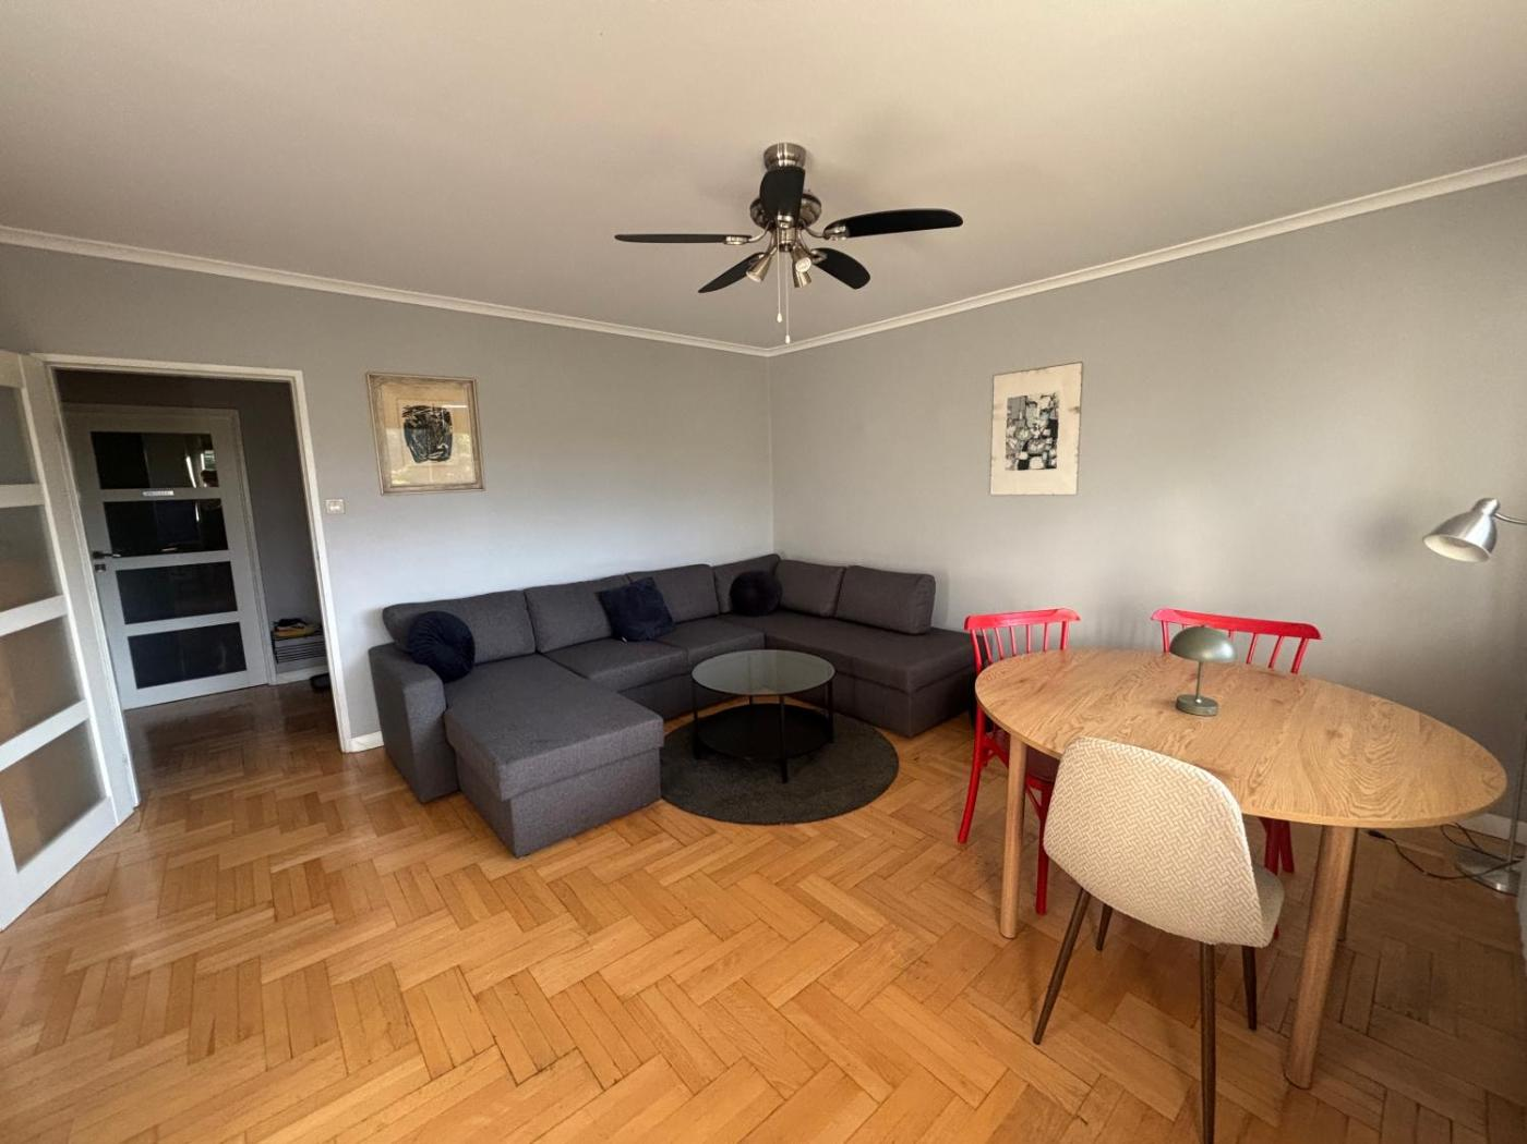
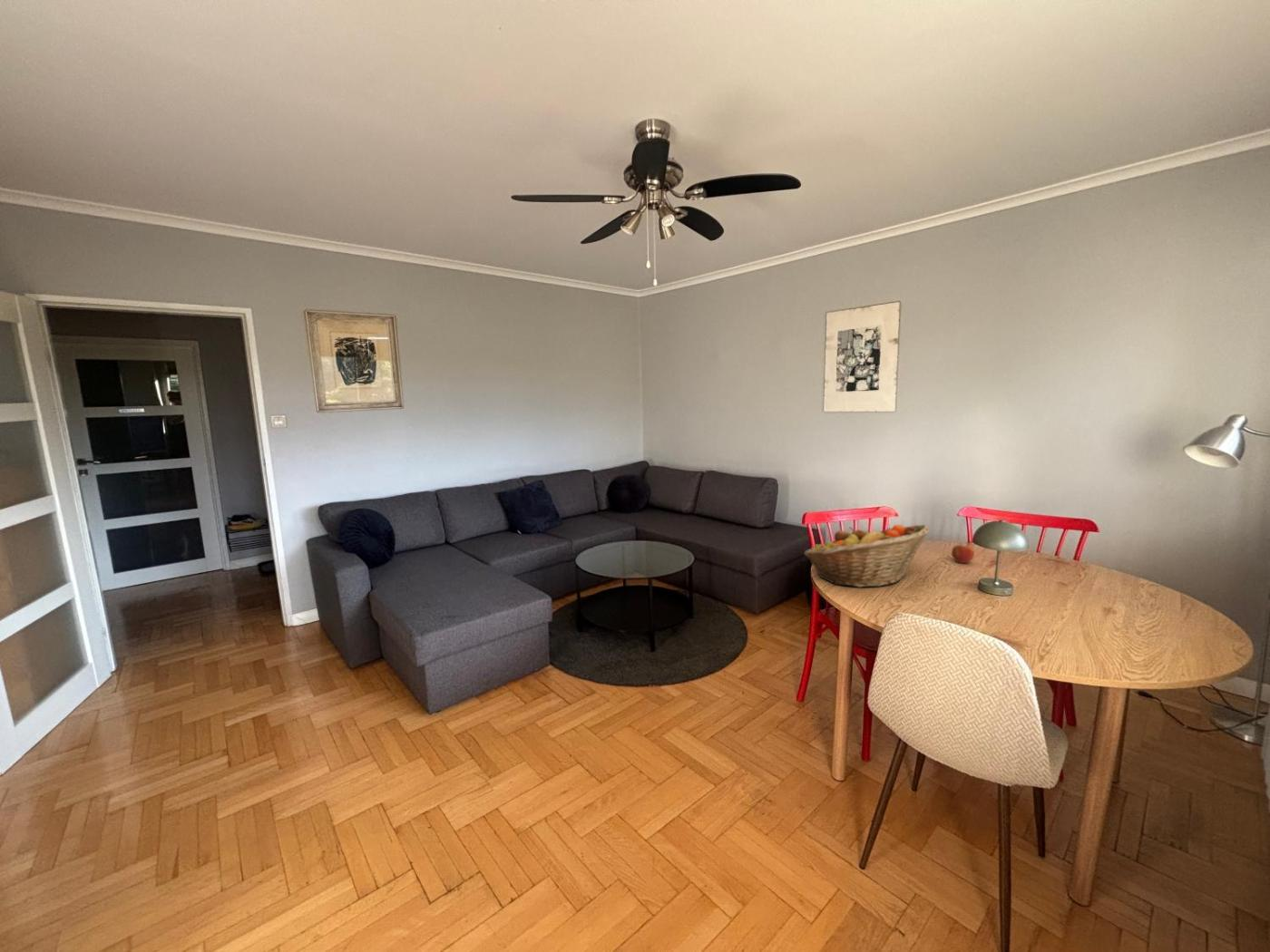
+ fruit basket [804,524,931,588]
+ apple [951,544,975,564]
